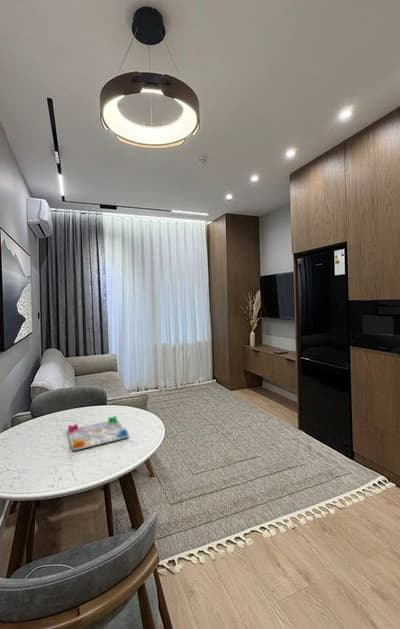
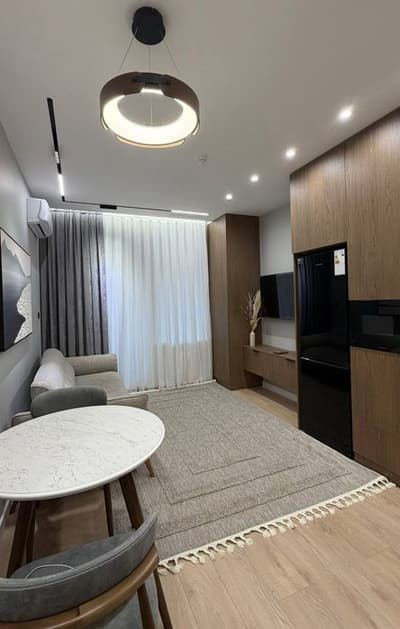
- board game [66,415,130,451]
